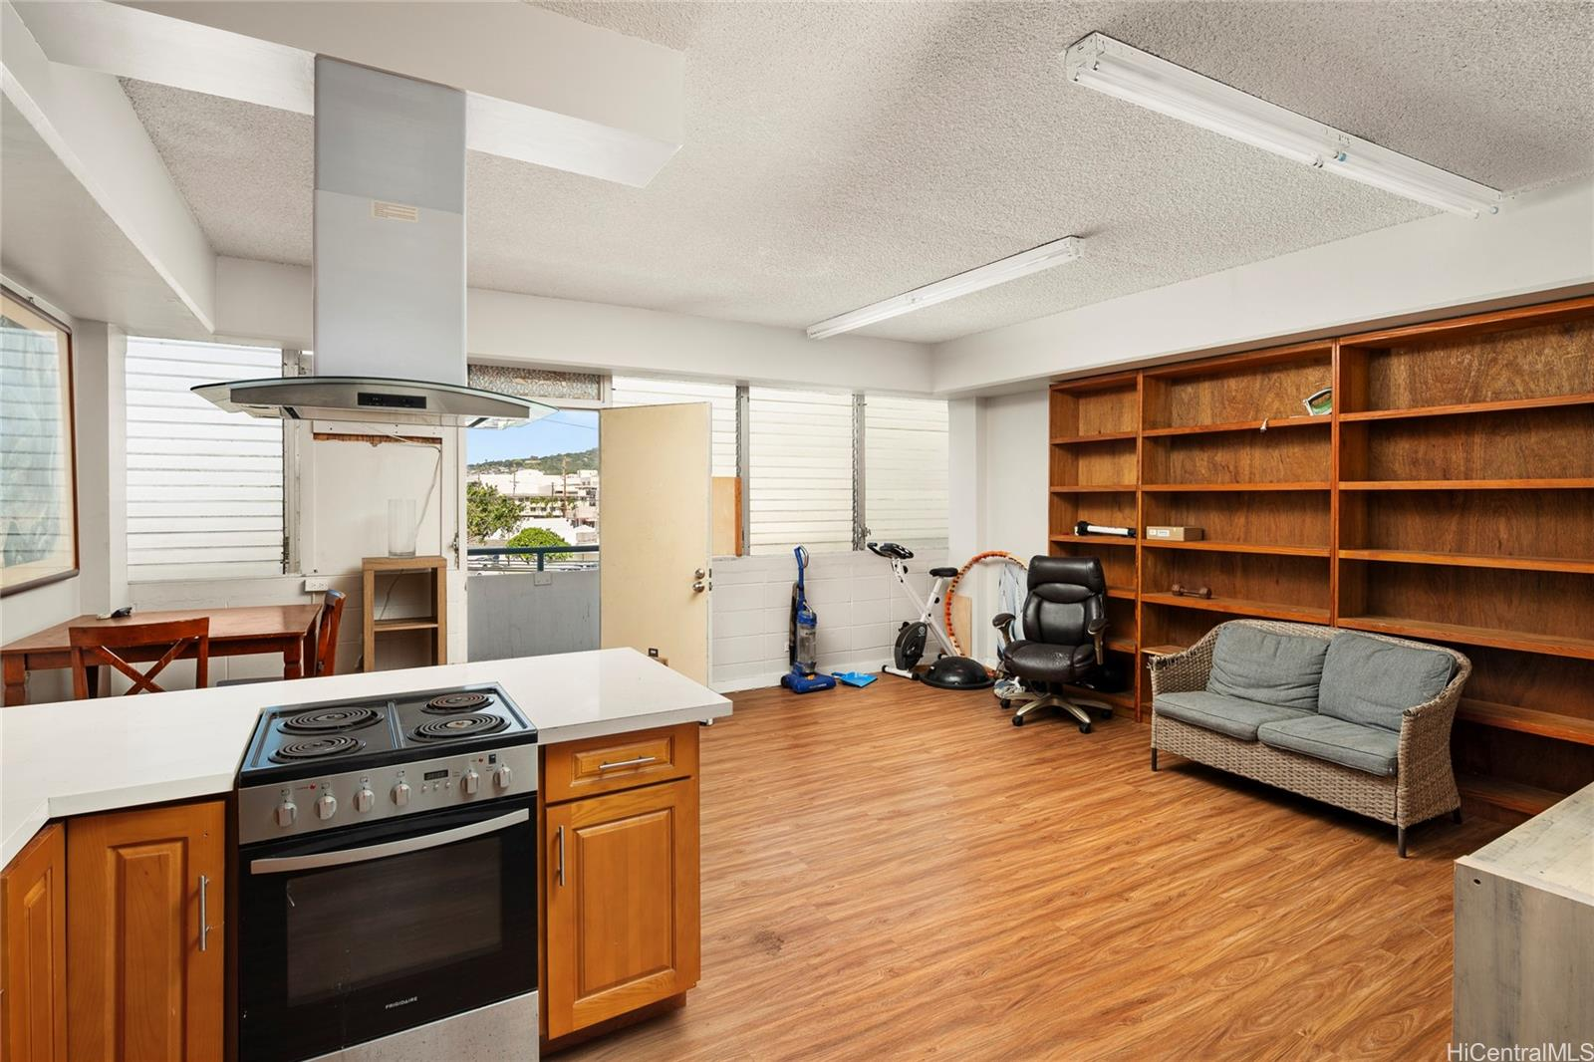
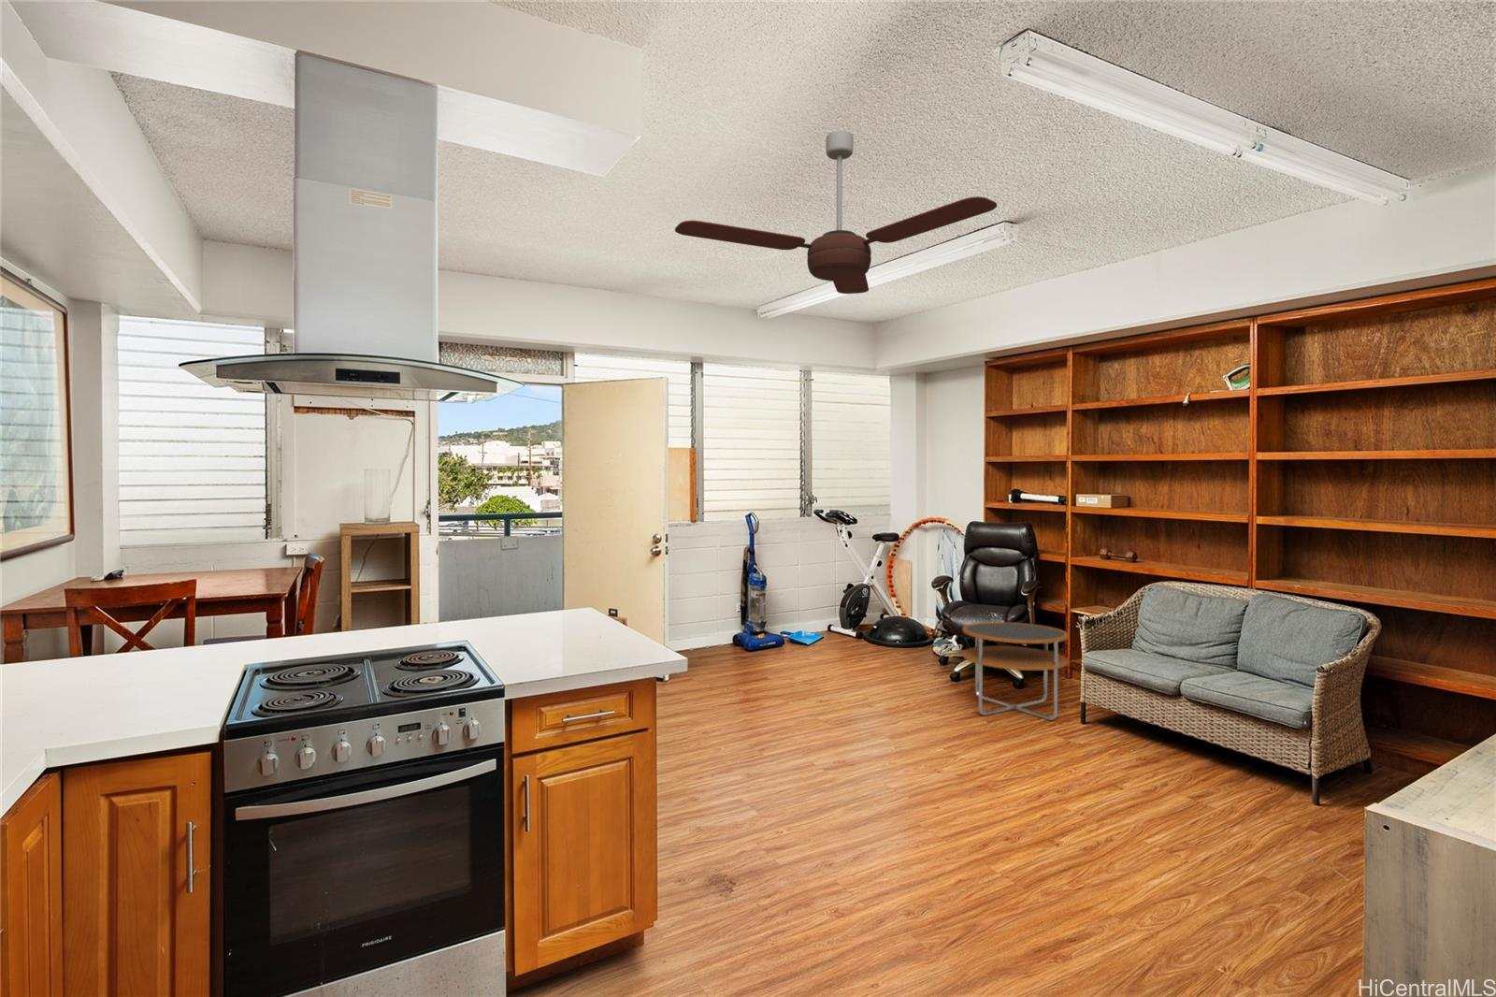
+ ceiling fan [674,130,998,295]
+ side table [961,621,1070,721]
